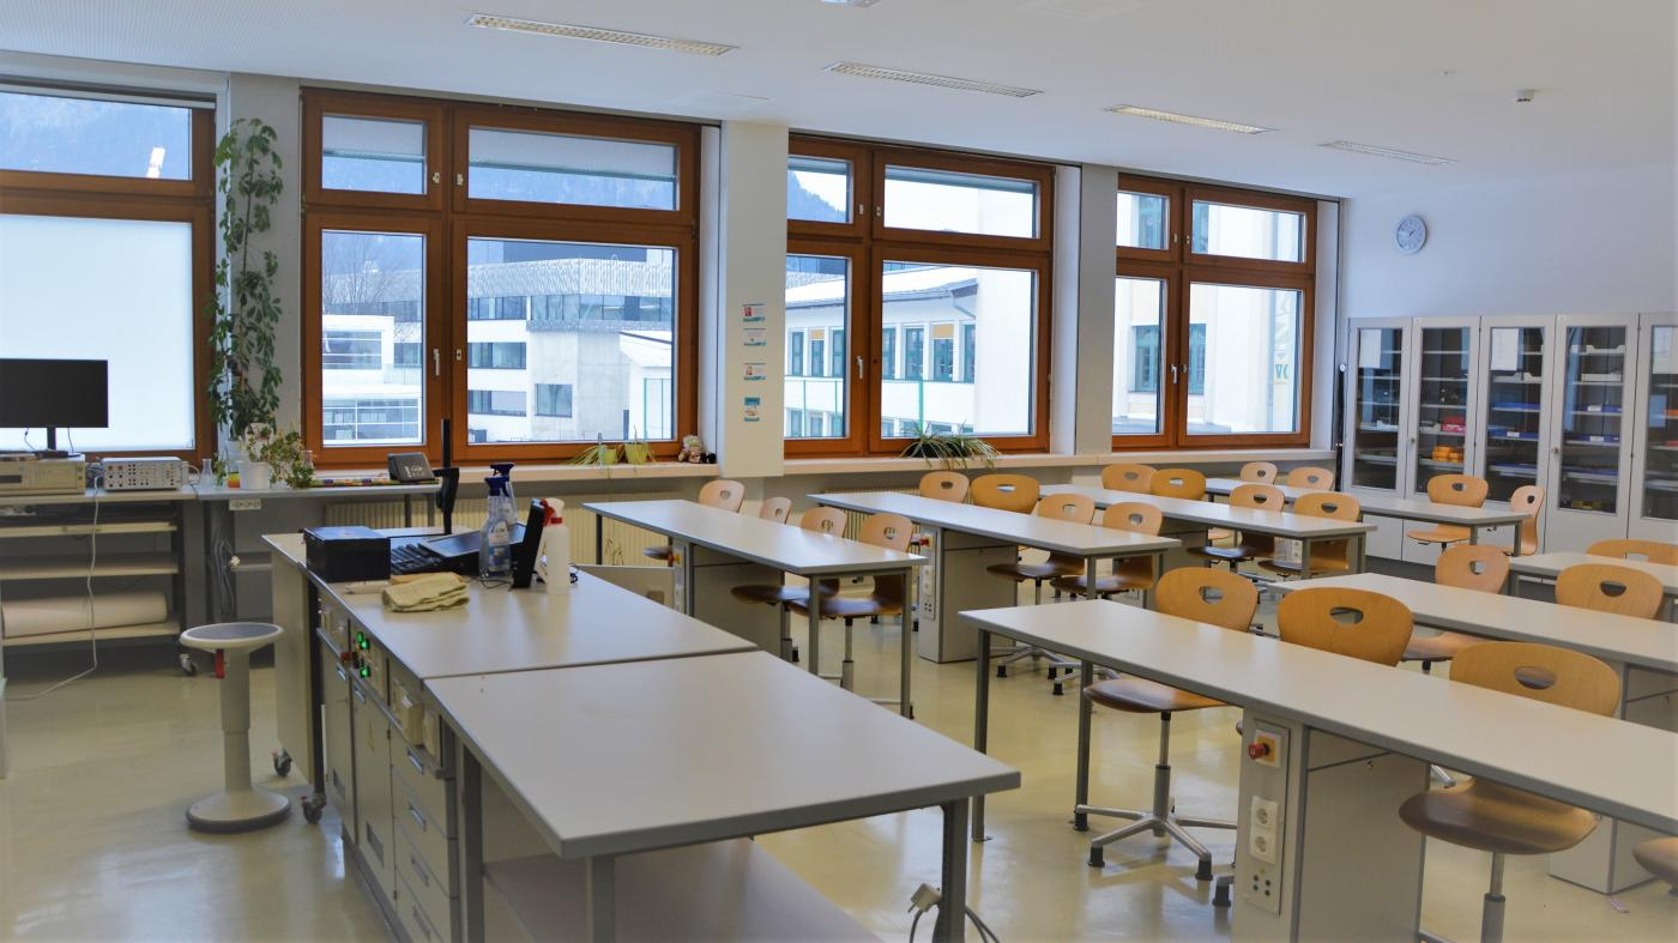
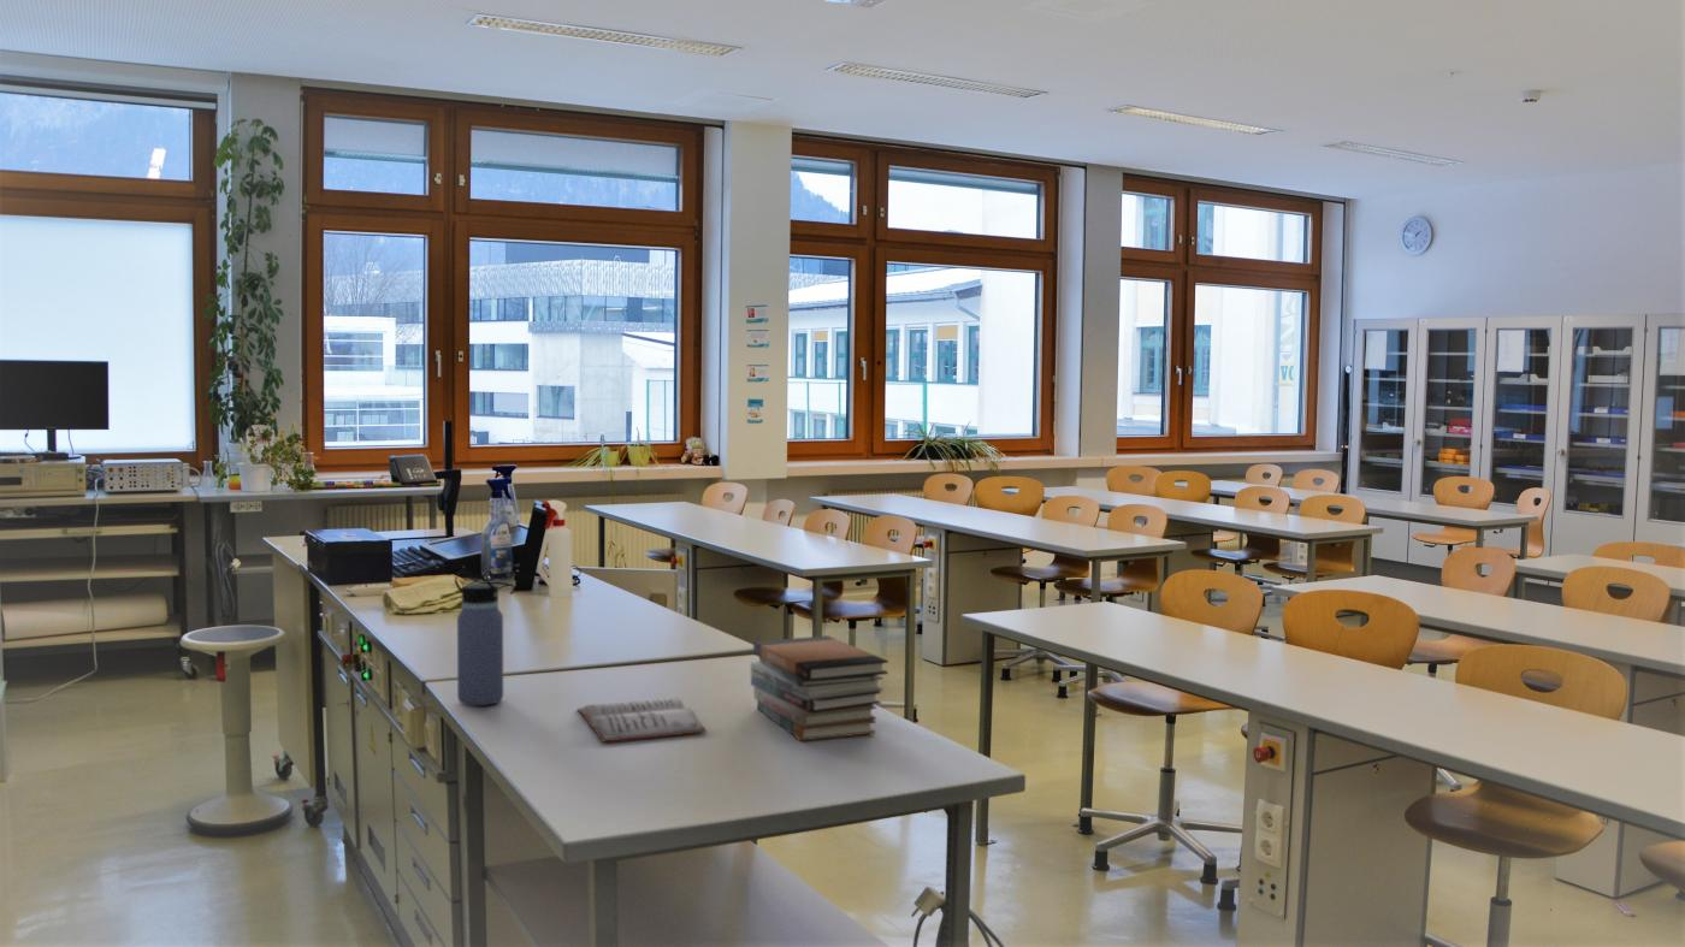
+ book stack [750,634,889,741]
+ water bottle [454,569,504,706]
+ diary [577,697,708,744]
